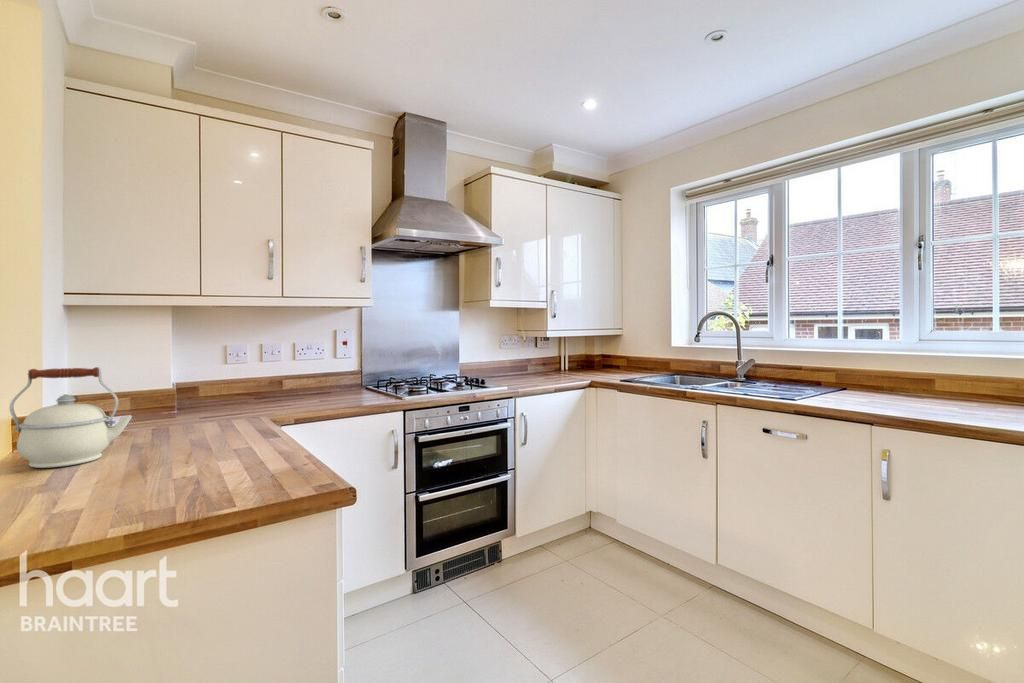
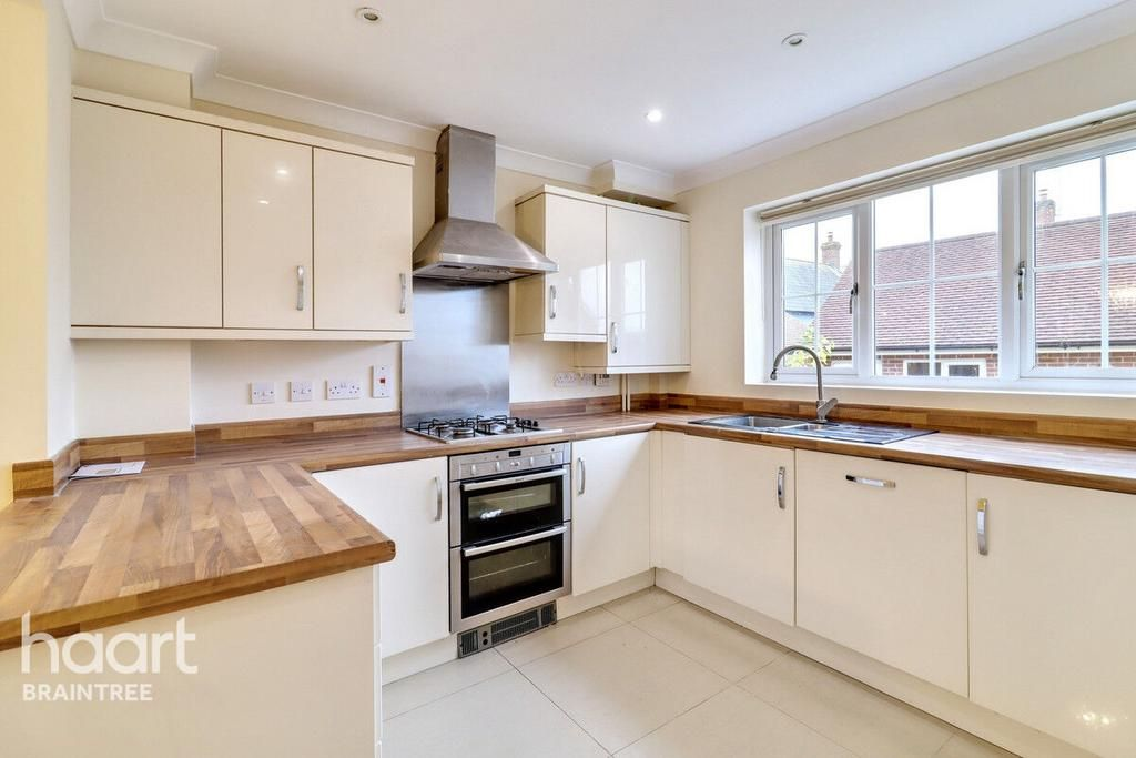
- kettle [8,366,133,469]
